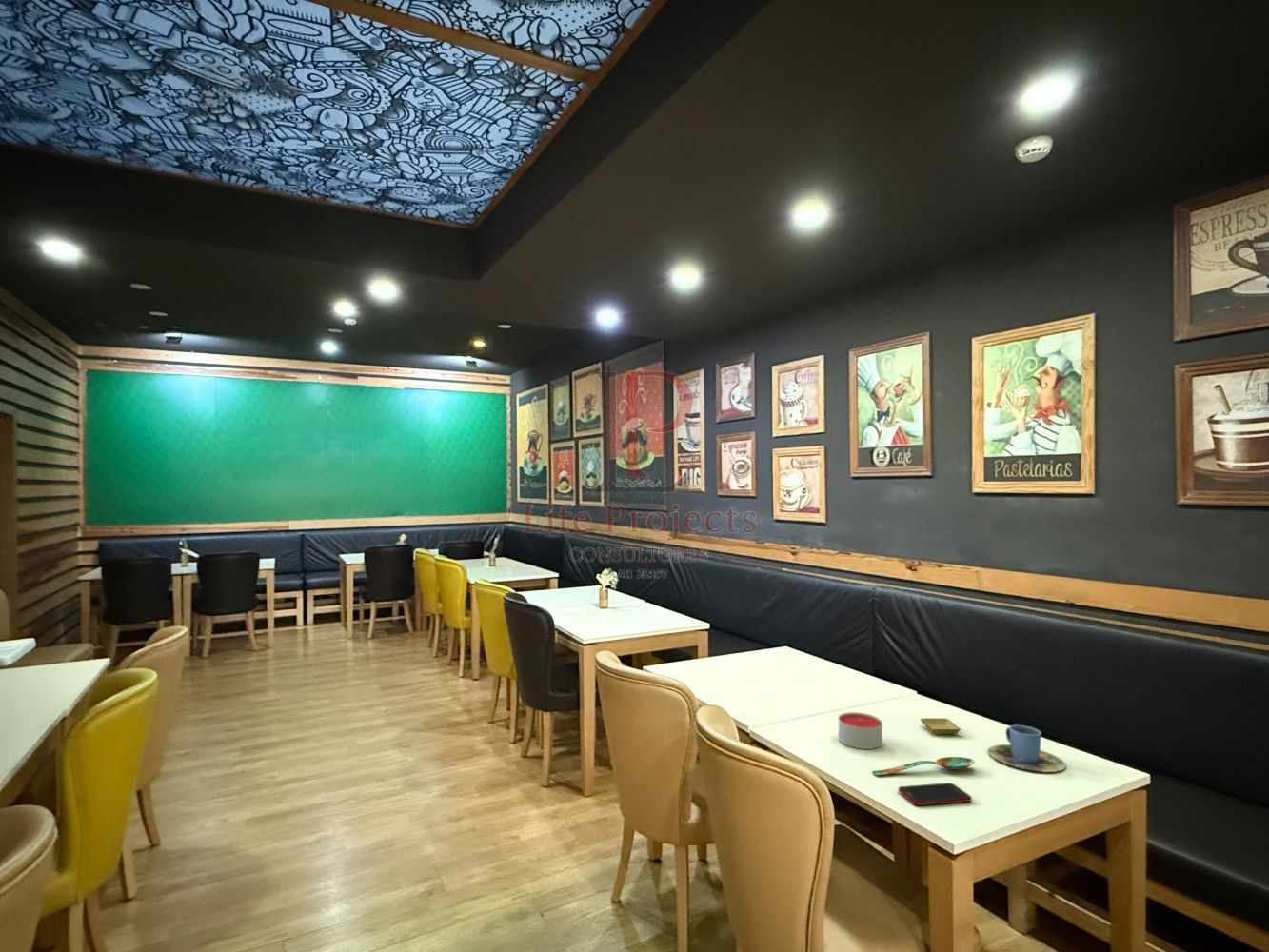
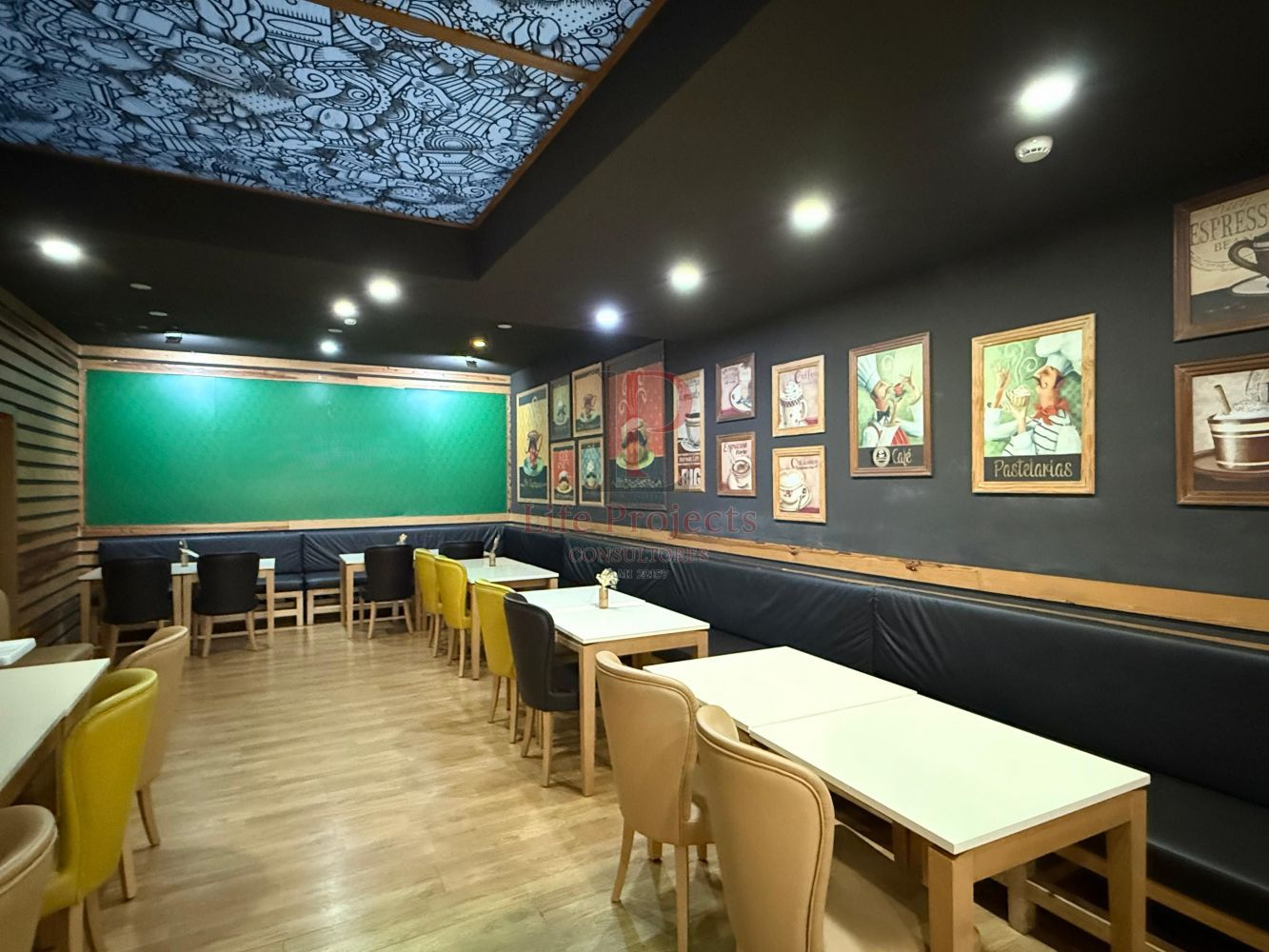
- cell phone [898,782,973,806]
- candle [838,711,883,750]
- cup [987,724,1066,773]
- saucer [920,718,962,735]
- spoon [871,756,976,776]
